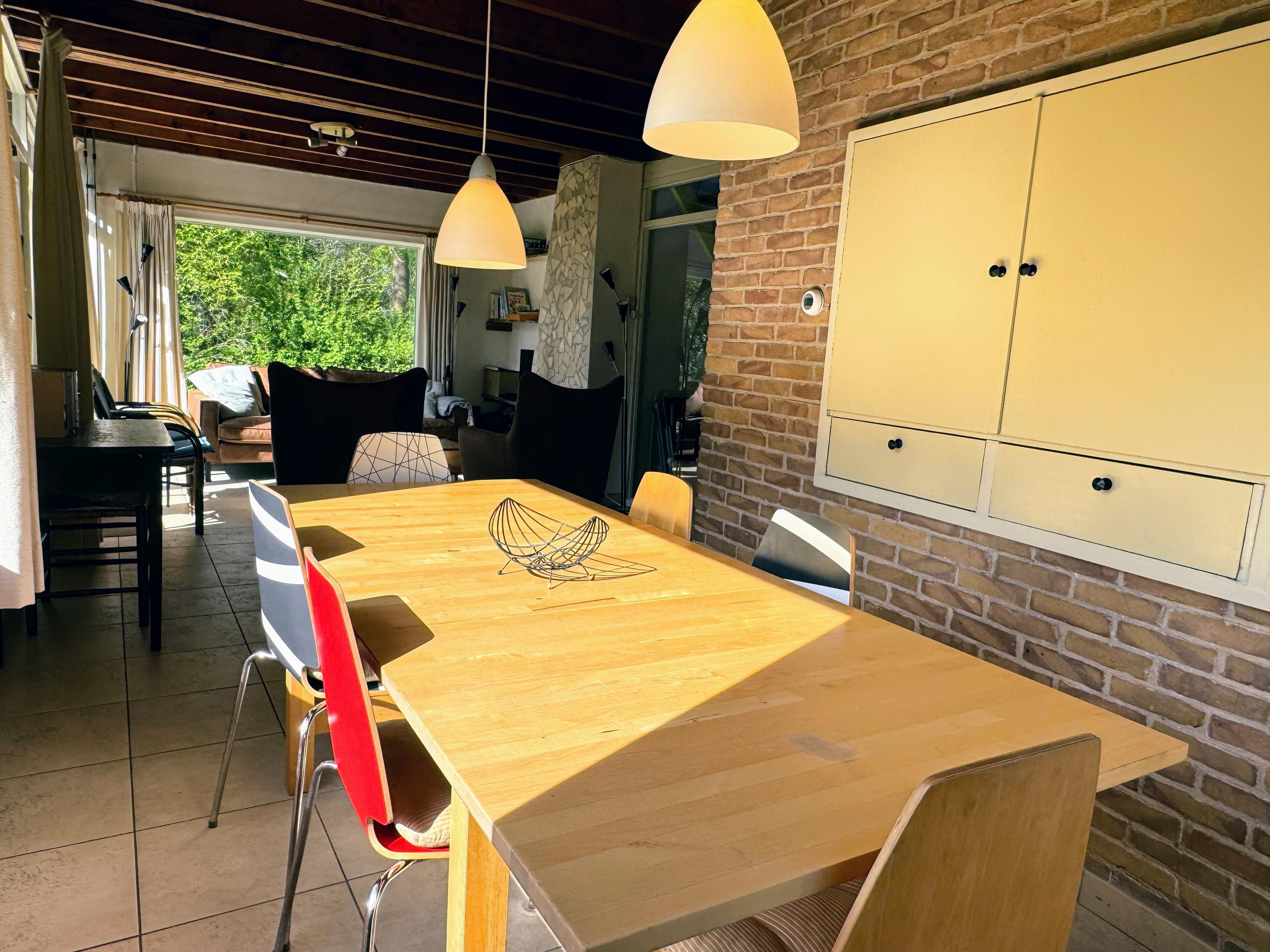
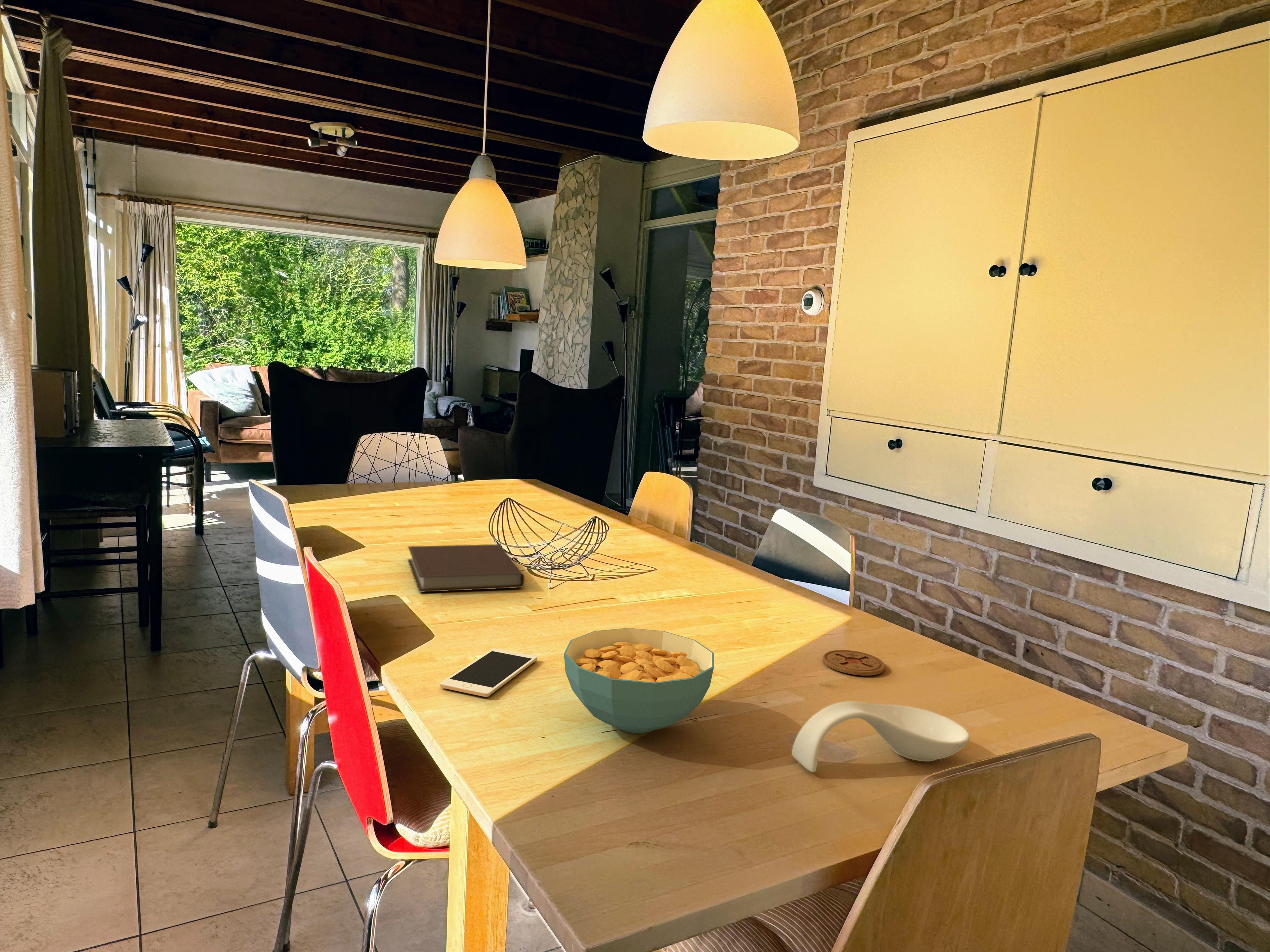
+ cereal bowl [564,628,714,734]
+ spoon rest [791,701,970,773]
+ coaster [823,650,885,676]
+ notebook [407,544,525,592]
+ cell phone [440,648,537,697]
